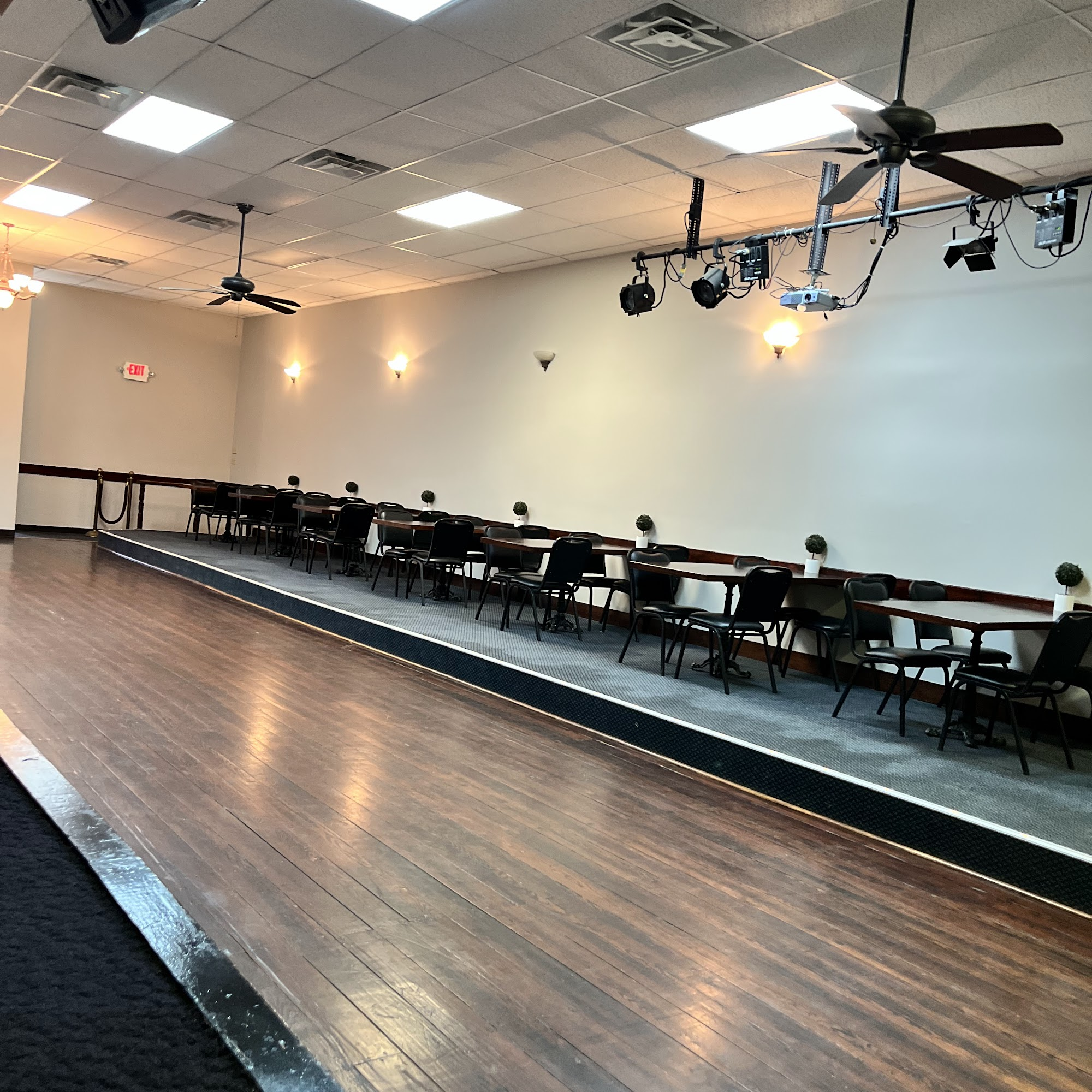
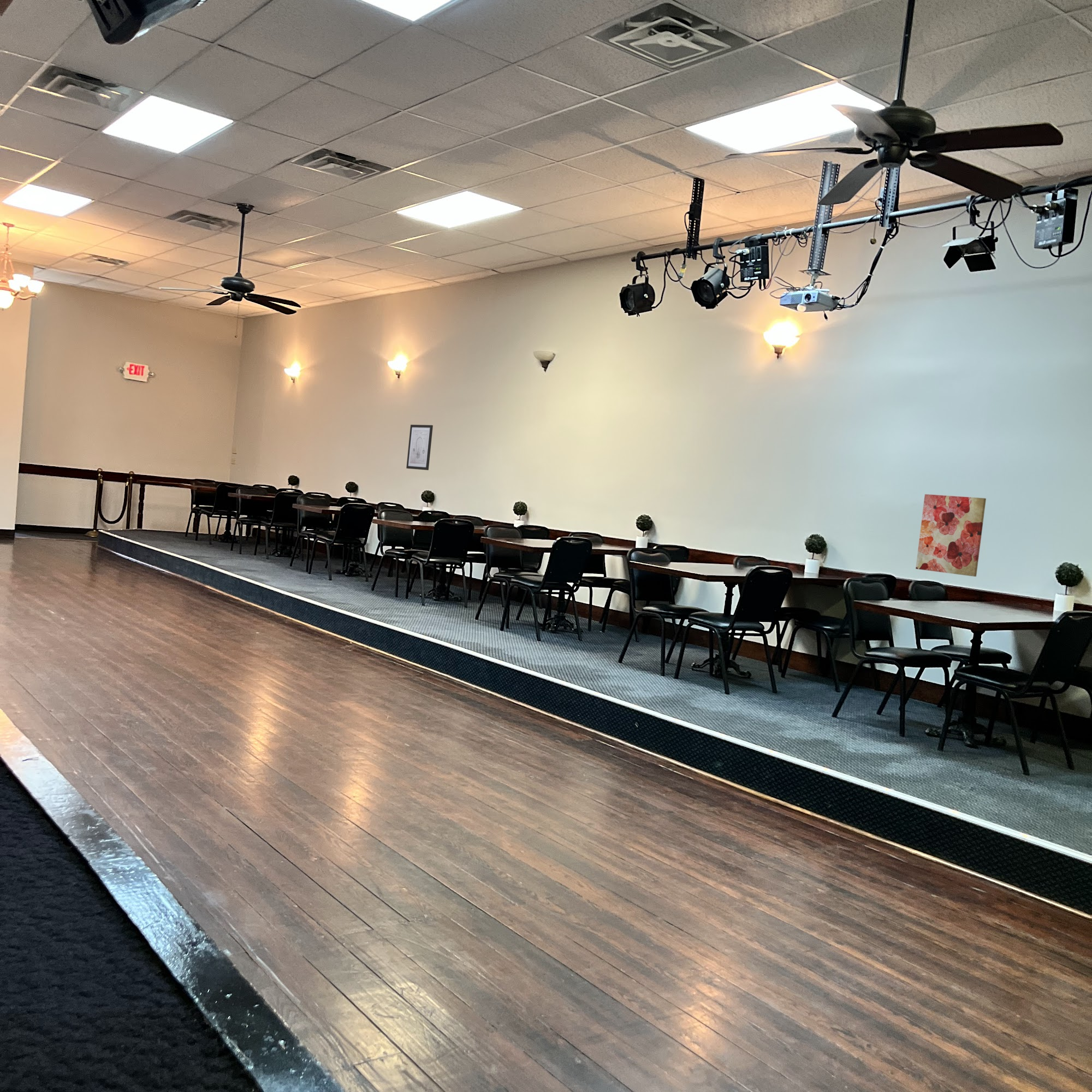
+ wall art [406,424,434,471]
+ wall art [915,494,987,577]
